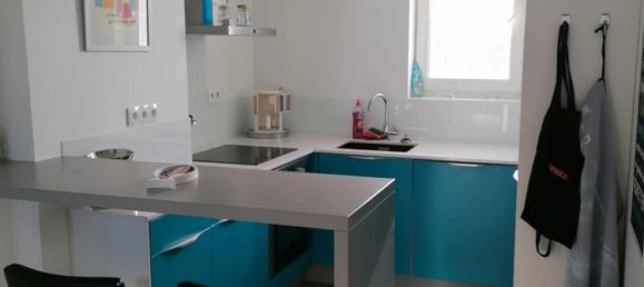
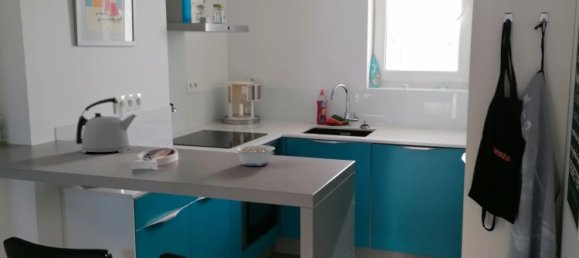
+ legume [229,144,276,167]
+ kettle [75,97,137,154]
